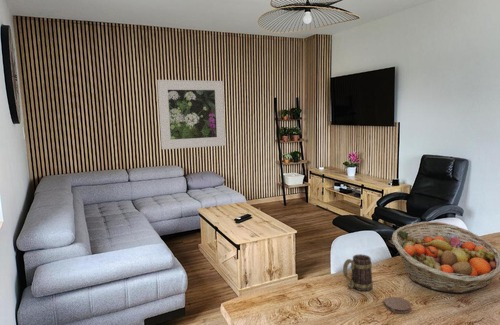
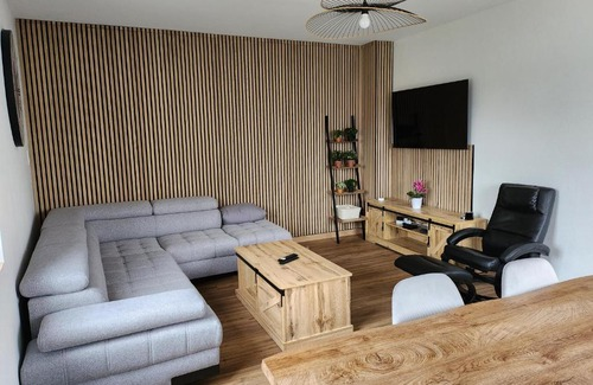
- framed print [156,79,227,150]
- fruit basket [391,221,500,294]
- coaster [383,296,412,314]
- mug [342,253,374,292]
